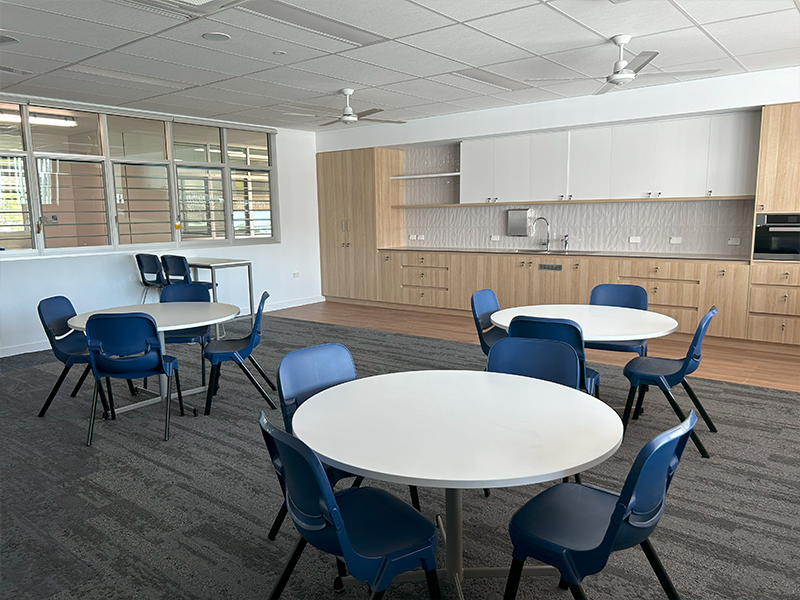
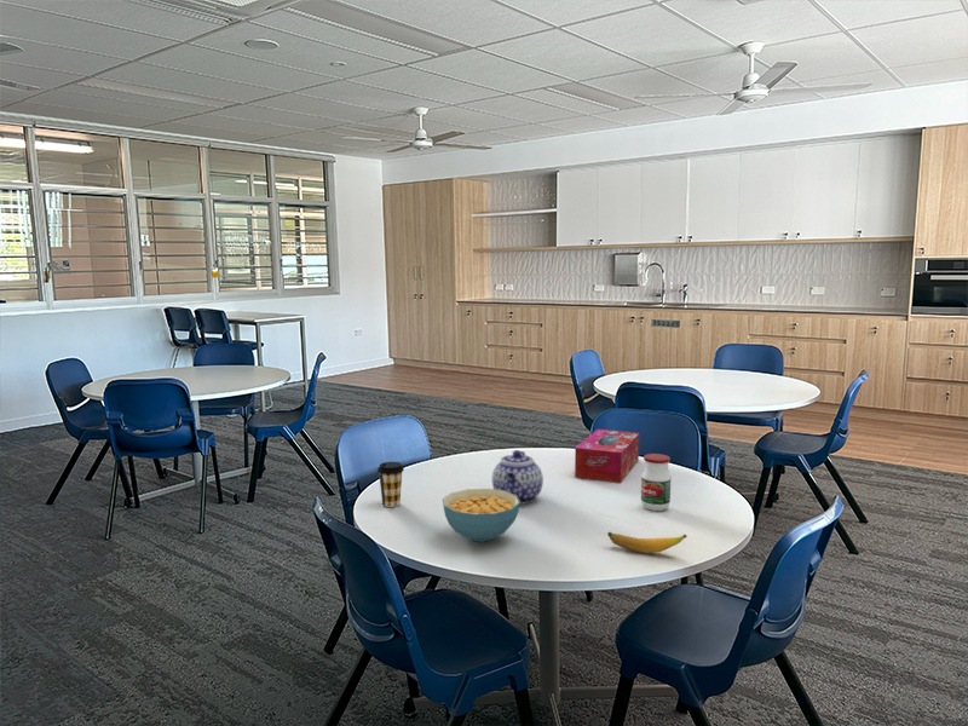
+ tissue box [574,428,640,484]
+ banana [606,531,688,554]
+ cereal bowl [442,488,520,543]
+ jar [640,453,673,512]
+ teapot [491,449,544,506]
+ coffee cup [376,461,405,508]
